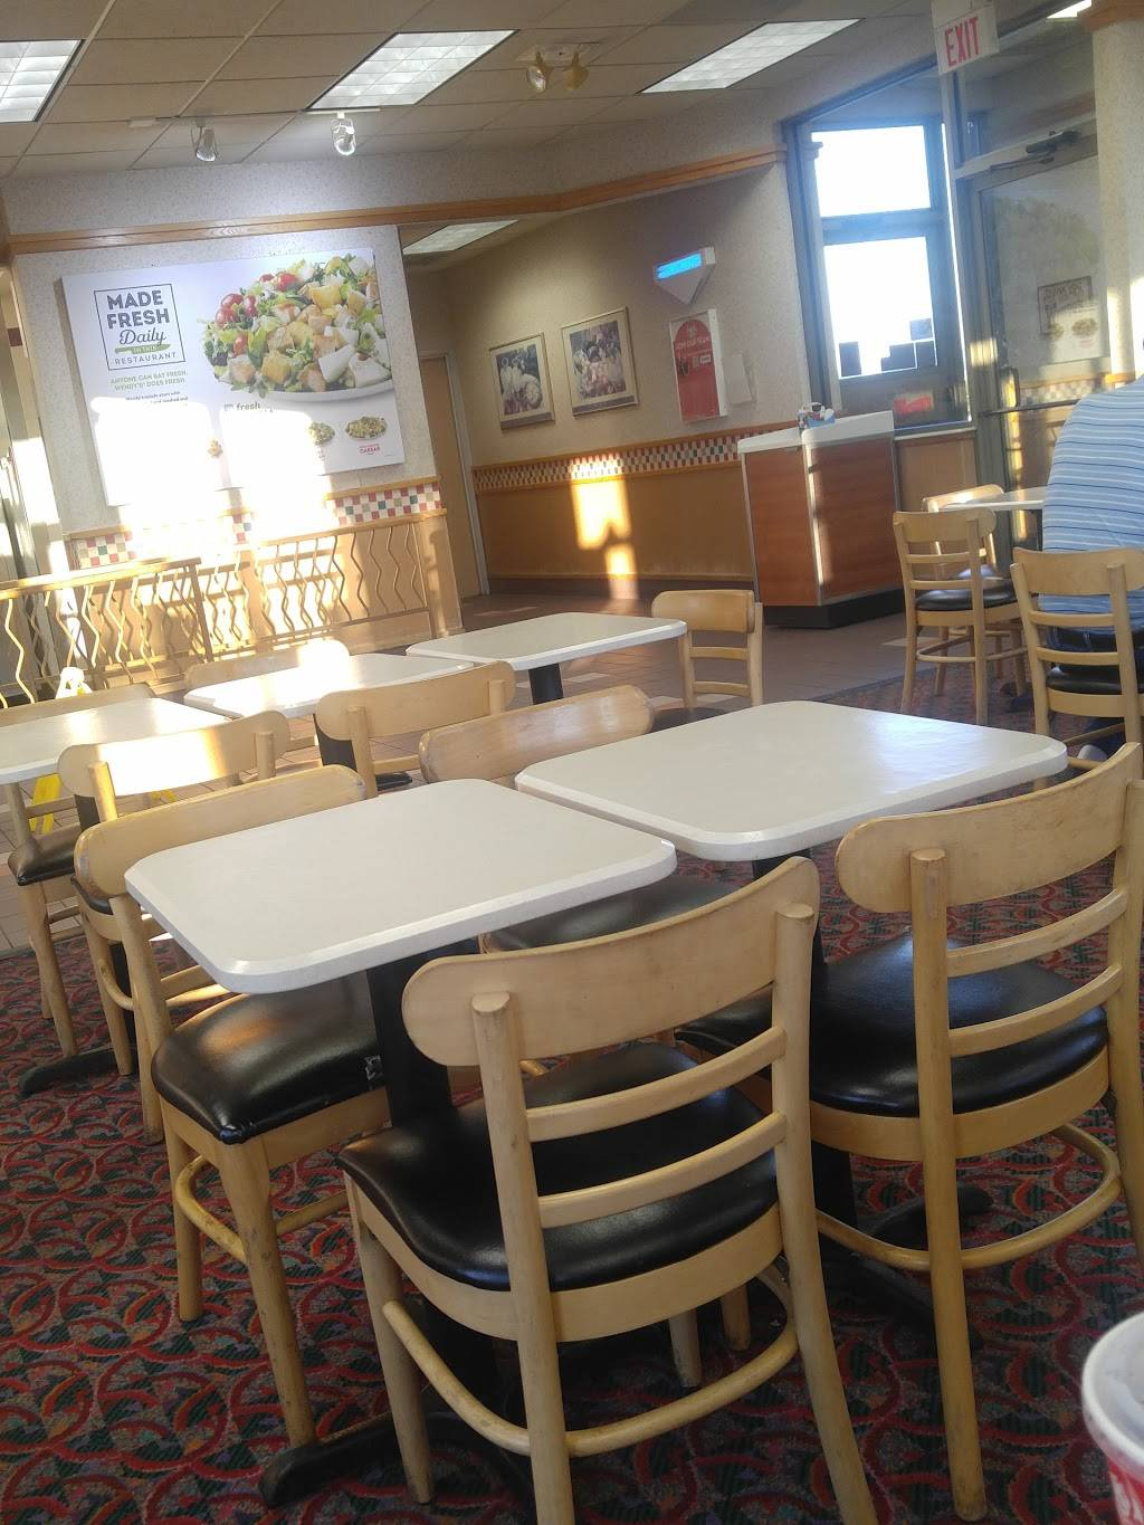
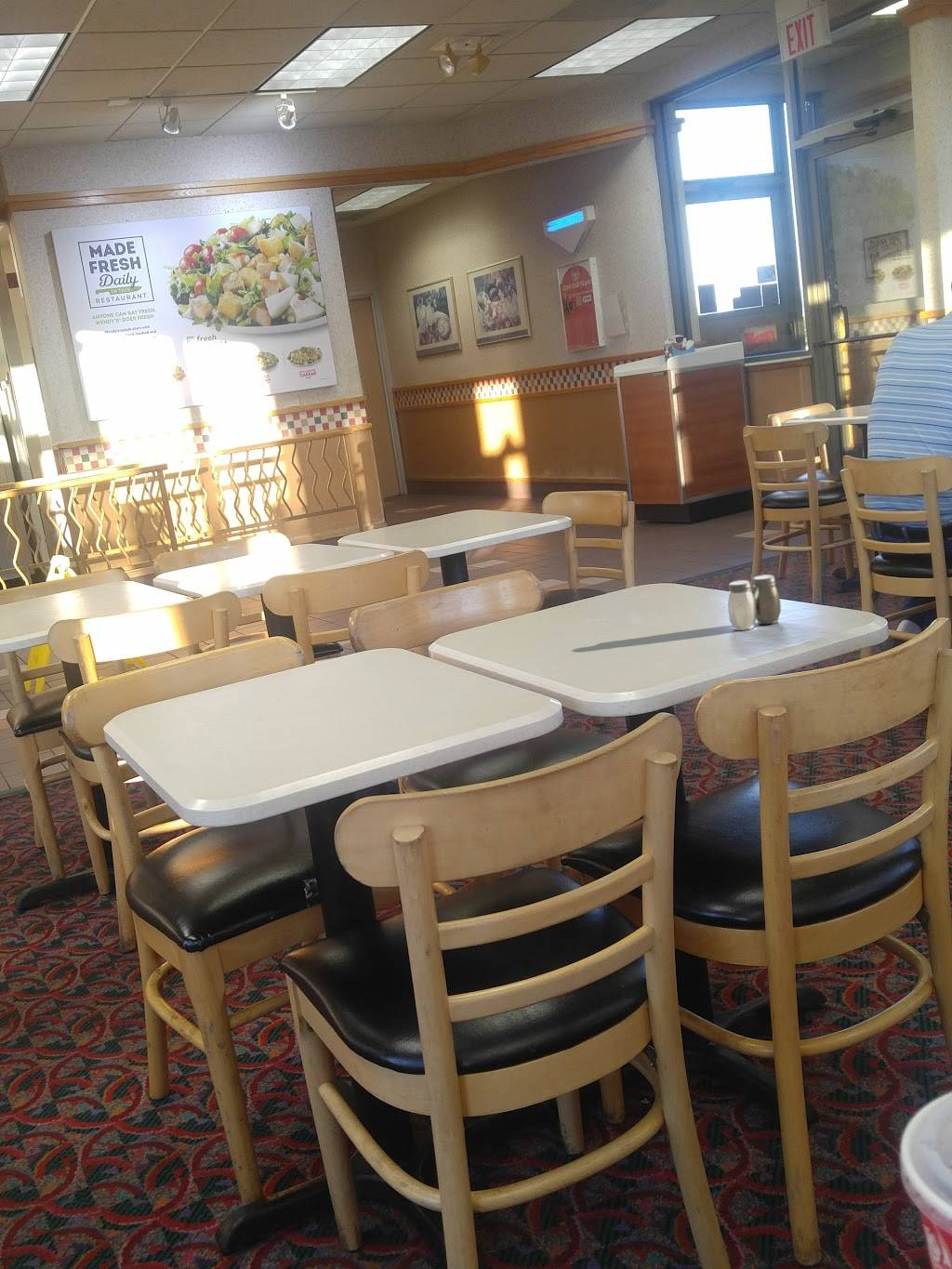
+ salt and pepper shaker [727,574,782,631]
